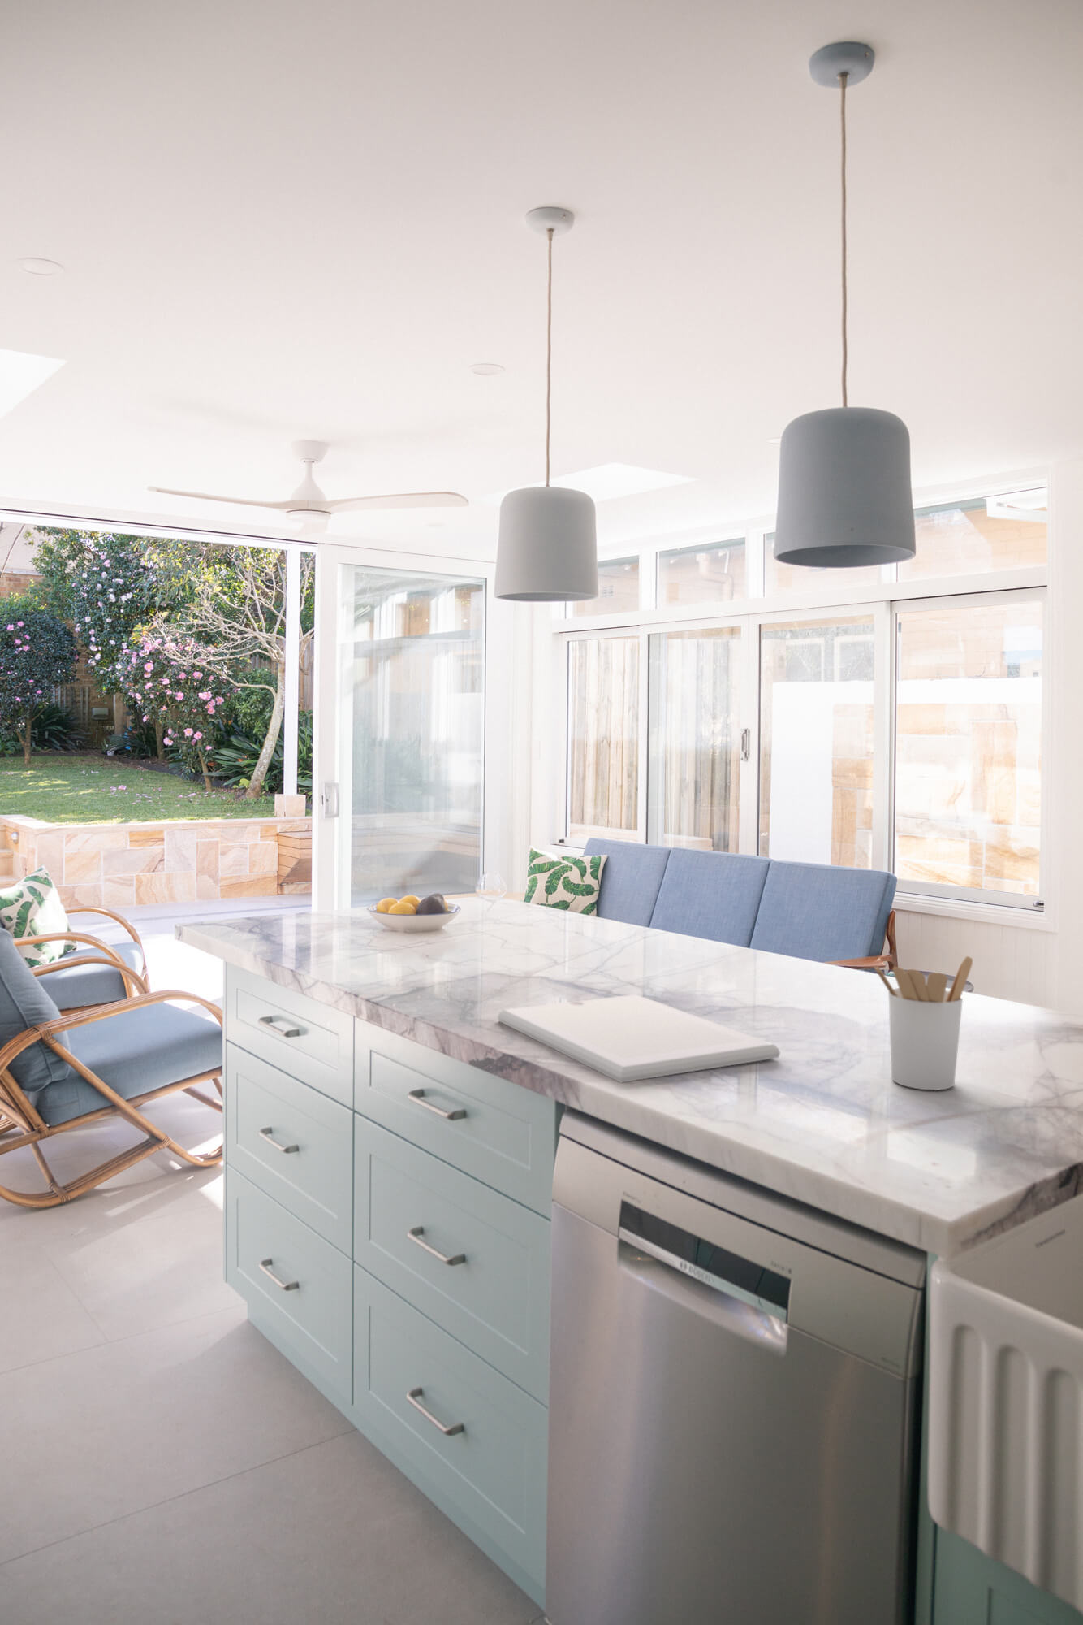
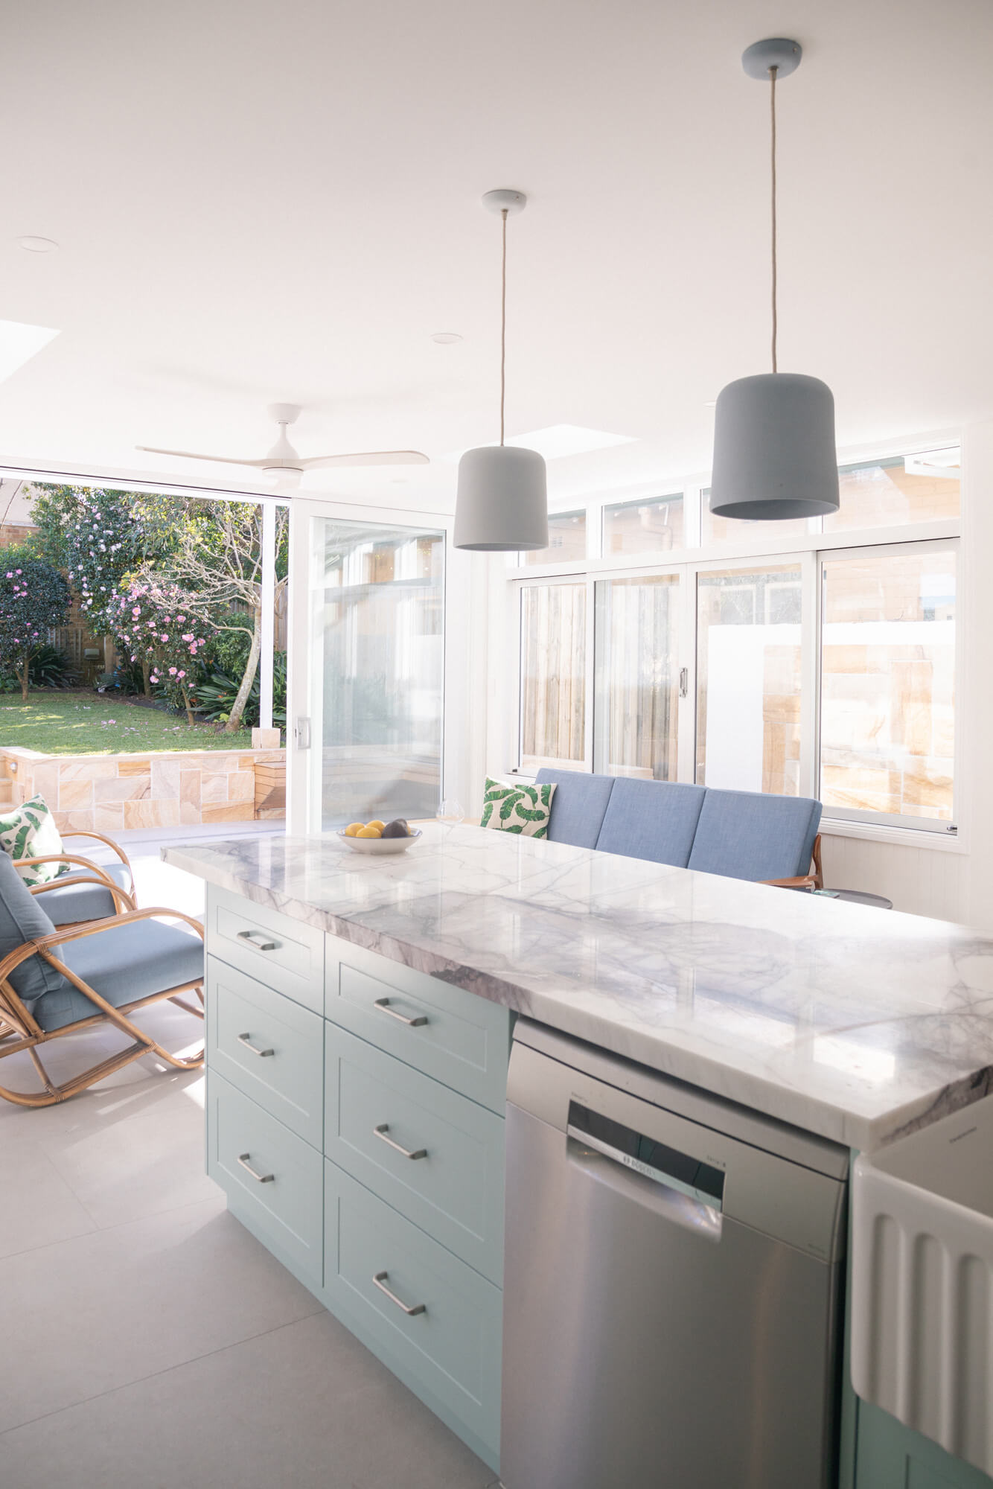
- utensil holder [874,955,973,1091]
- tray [497,994,781,1083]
